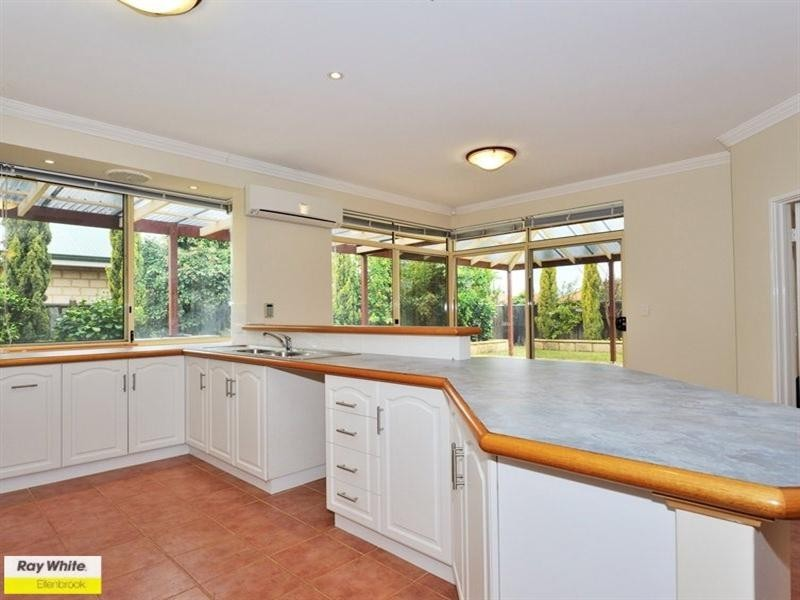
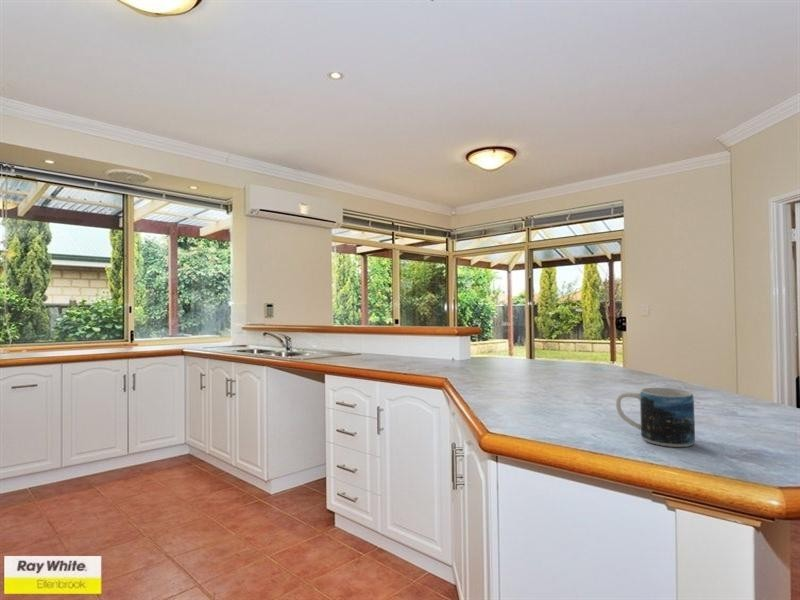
+ mug [615,387,696,448]
